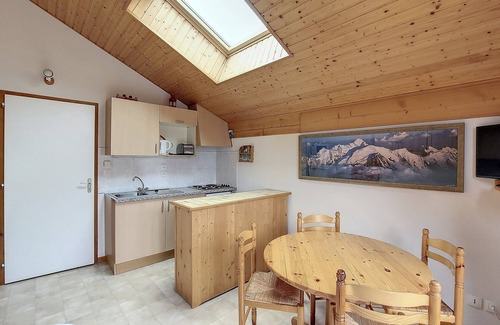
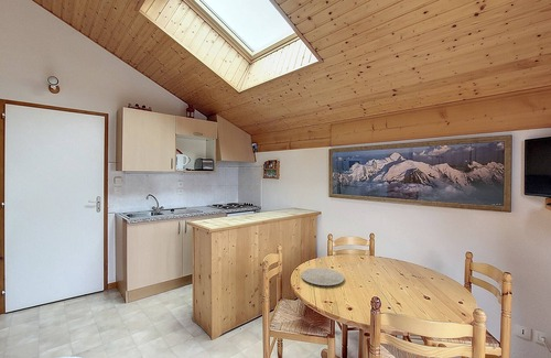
+ plate [300,267,345,286]
